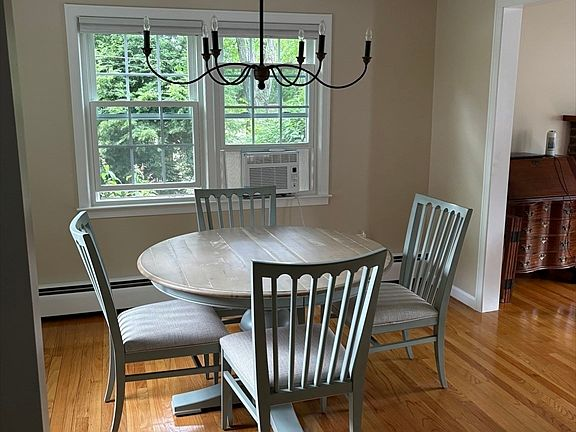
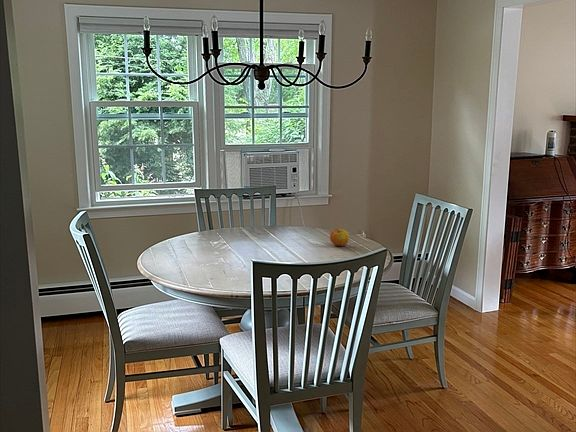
+ apple [329,228,350,247]
